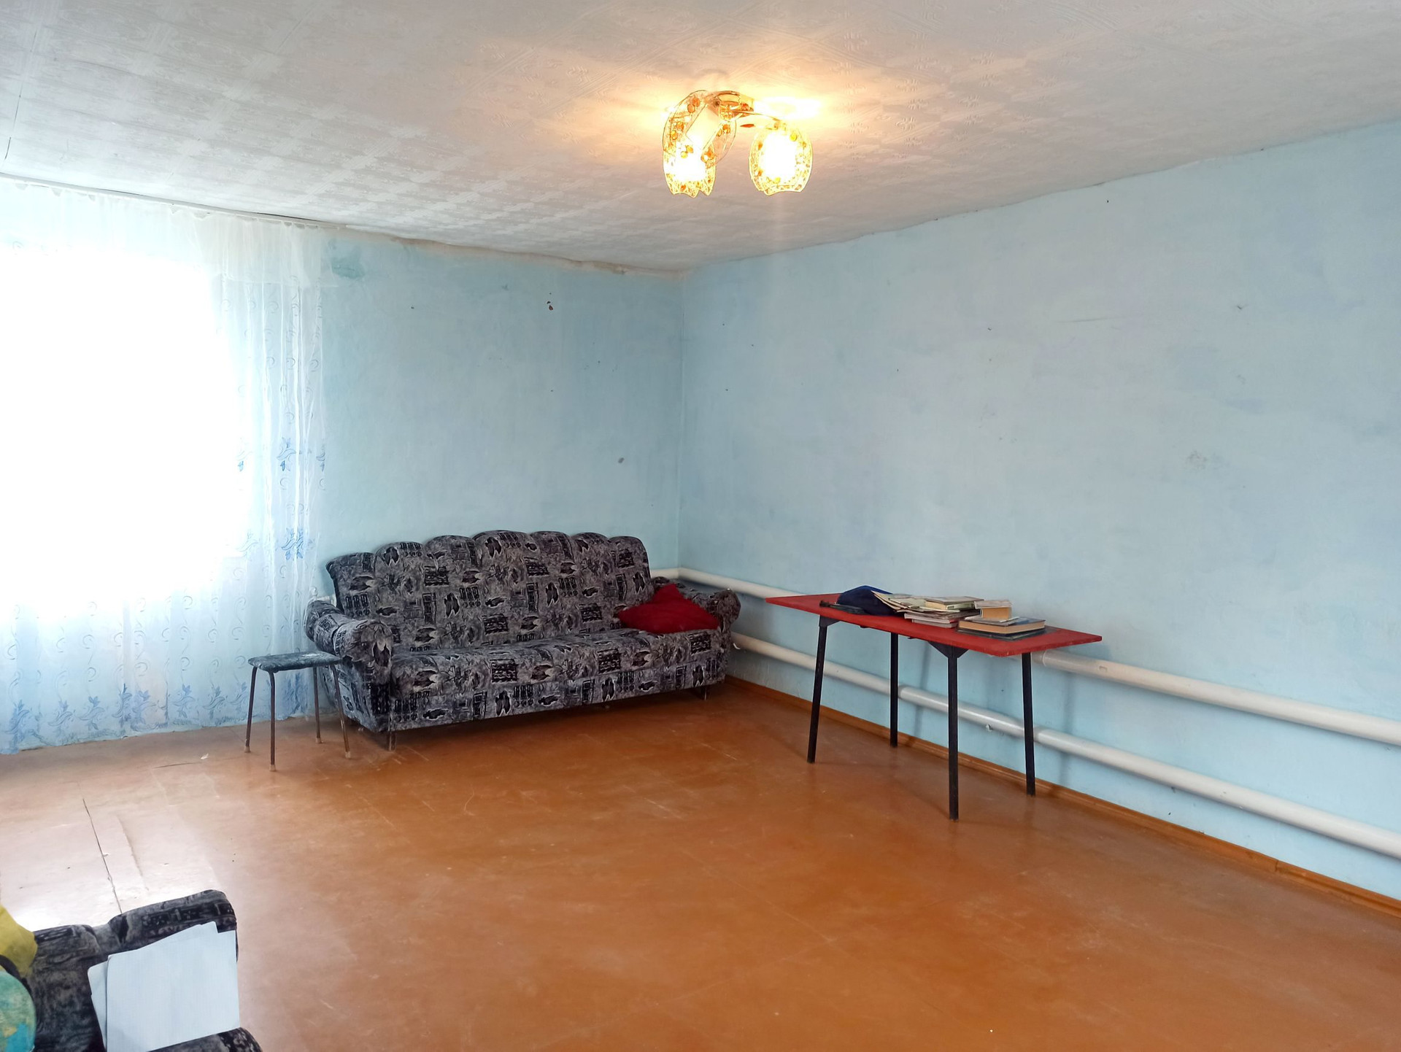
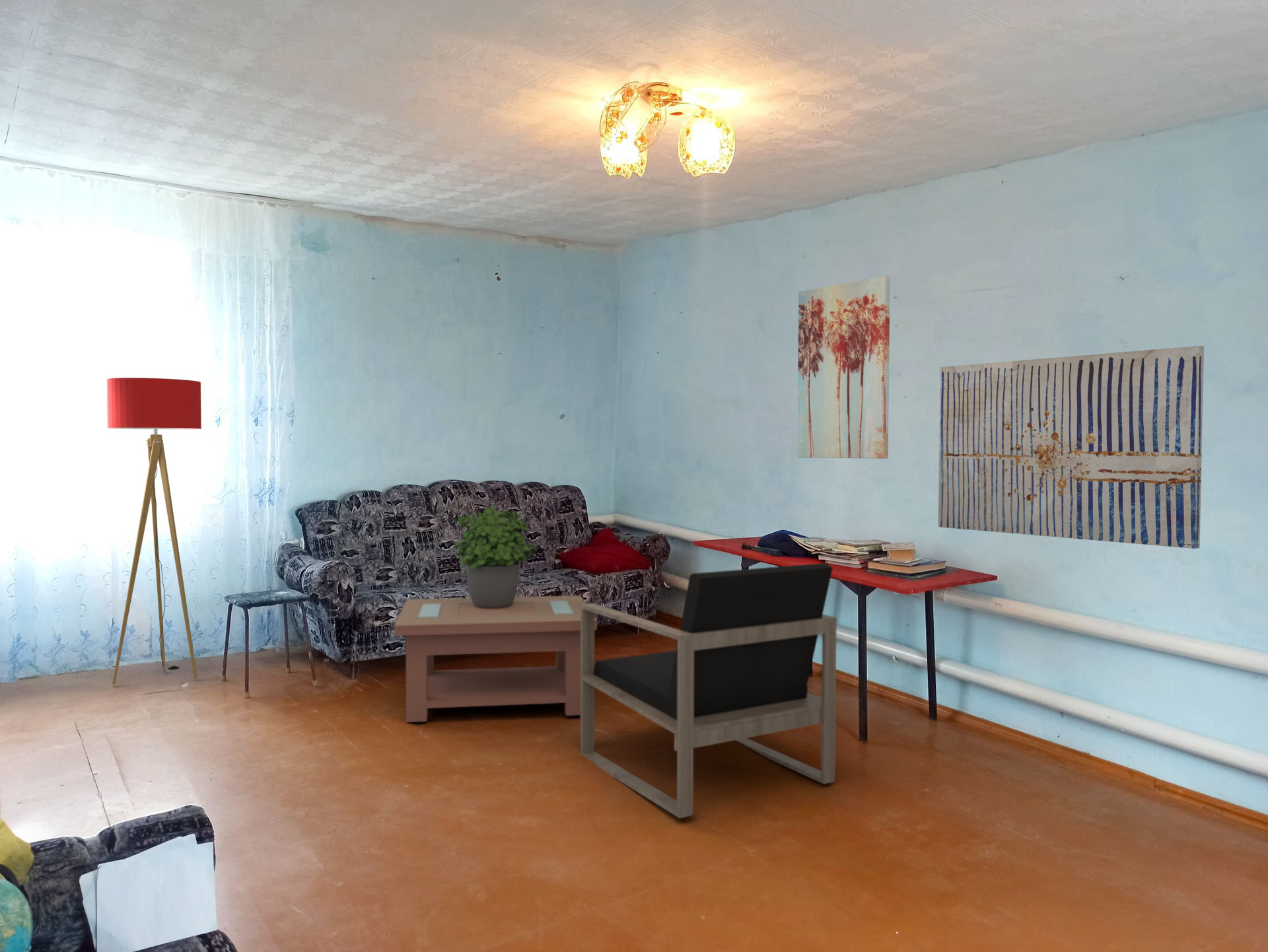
+ wall art [796,275,891,459]
+ coffee table [394,595,598,723]
+ armchair [580,562,837,819]
+ wall art [938,345,1205,549]
+ floor lamp [106,377,202,685]
+ potted plant [451,505,538,608]
